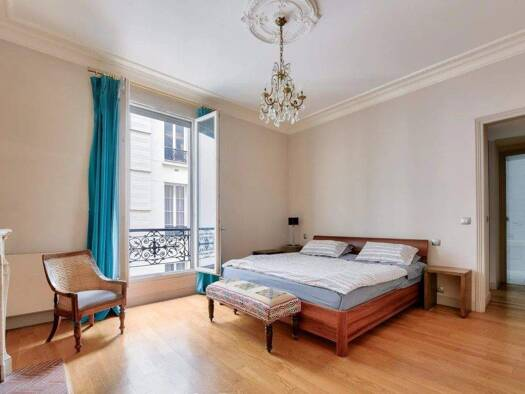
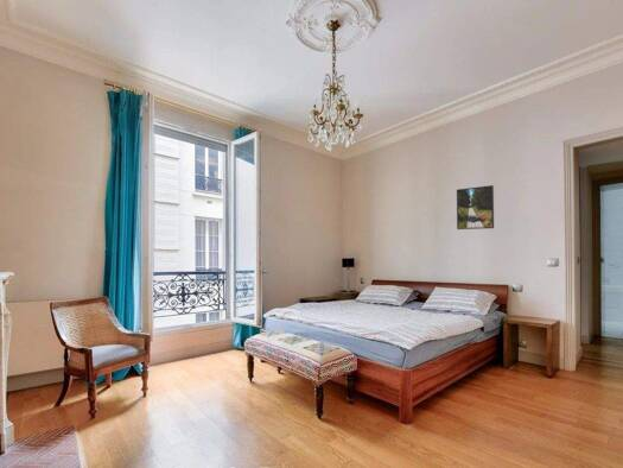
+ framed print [456,184,495,230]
